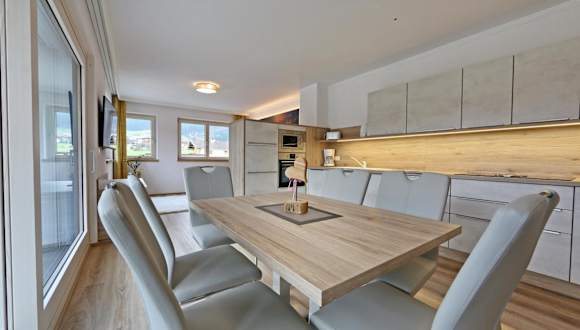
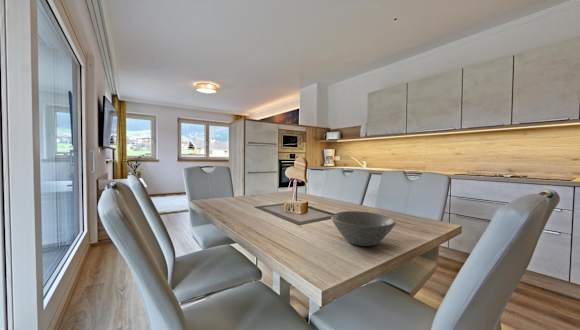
+ bowl [330,210,397,247]
